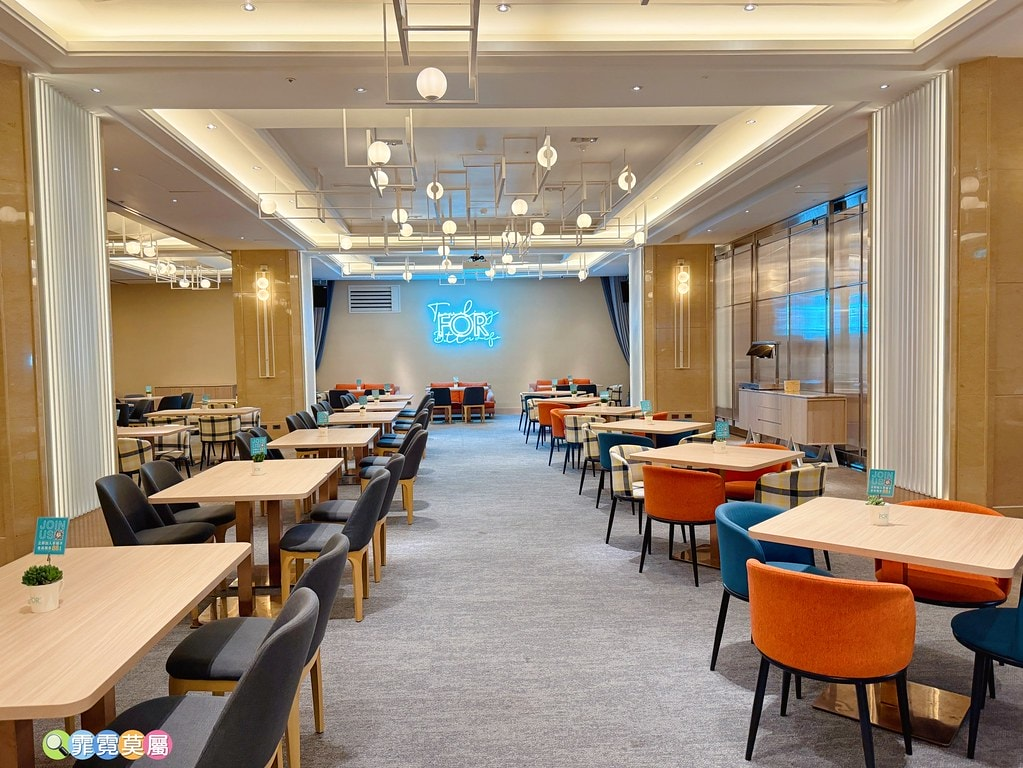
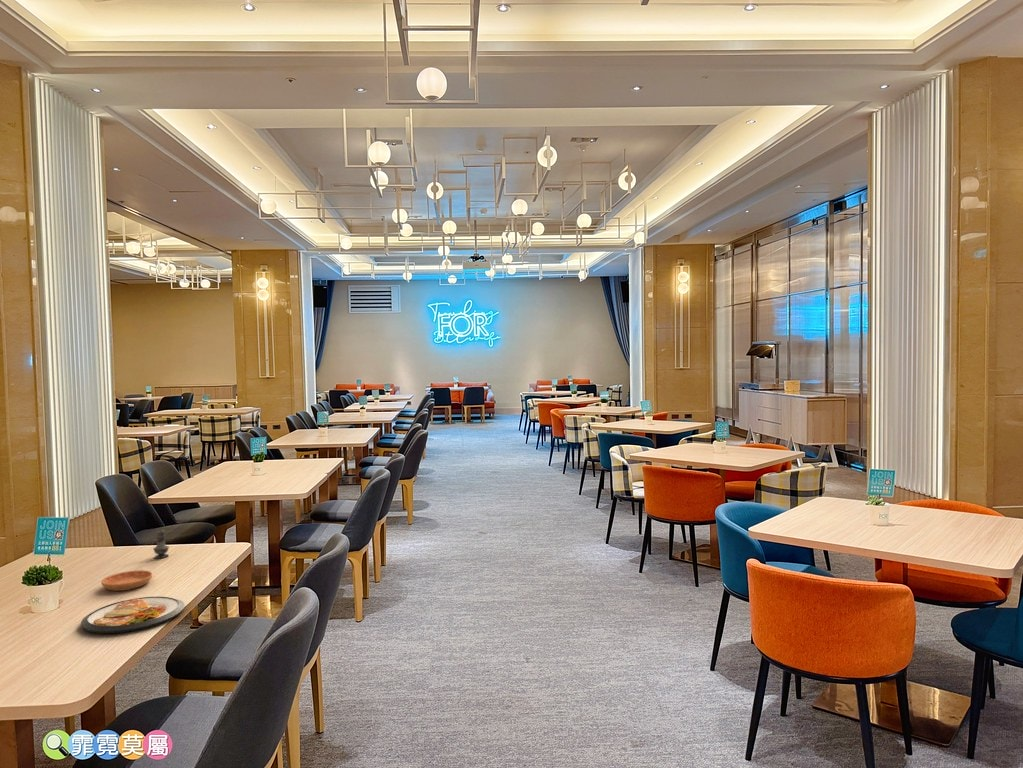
+ saucer [100,569,154,592]
+ dish [80,596,185,634]
+ salt shaker [152,526,170,559]
